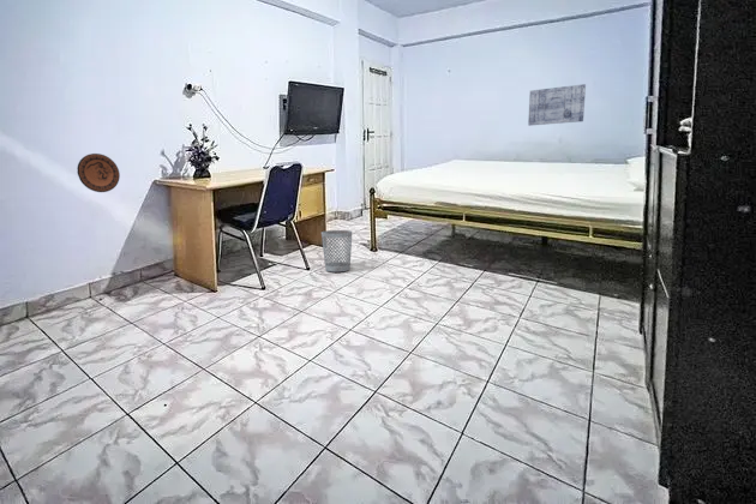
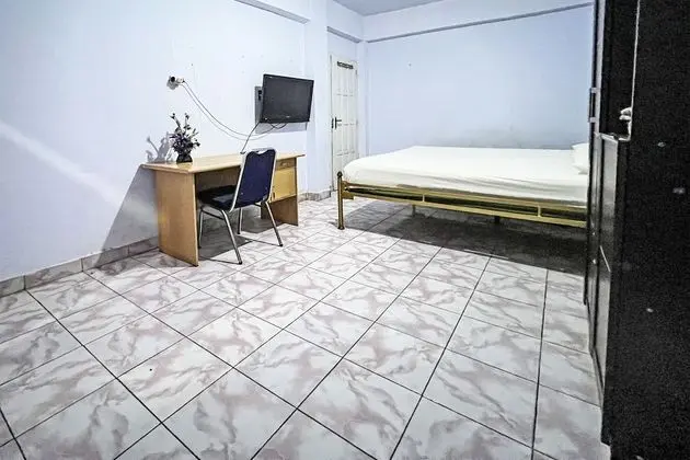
- wastebasket [320,229,353,272]
- decorative plate [76,152,121,193]
- wall art [527,83,587,127]
